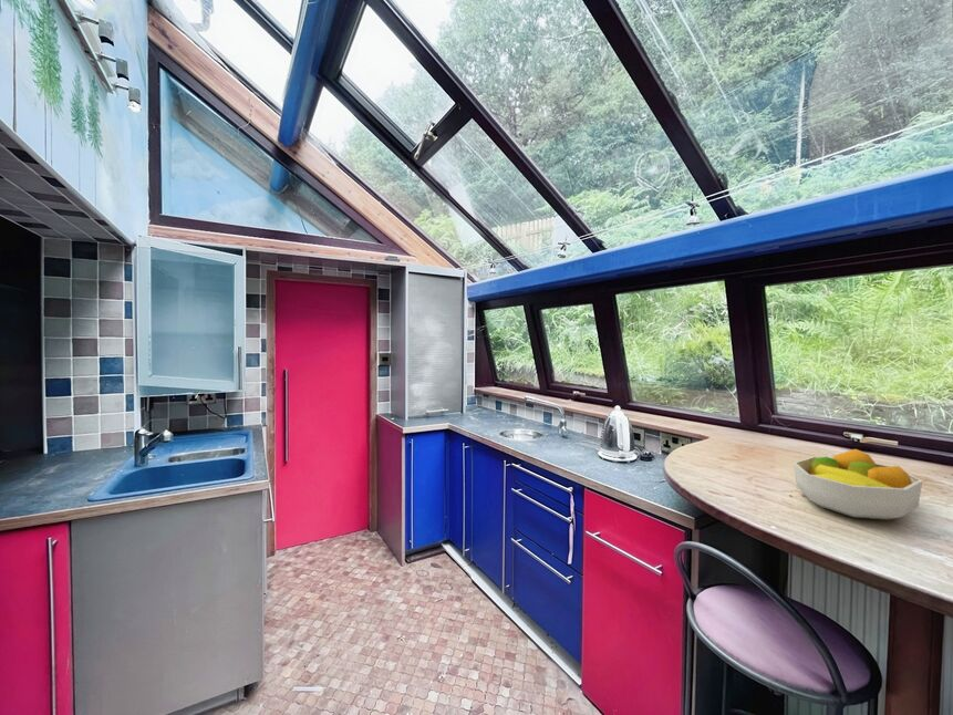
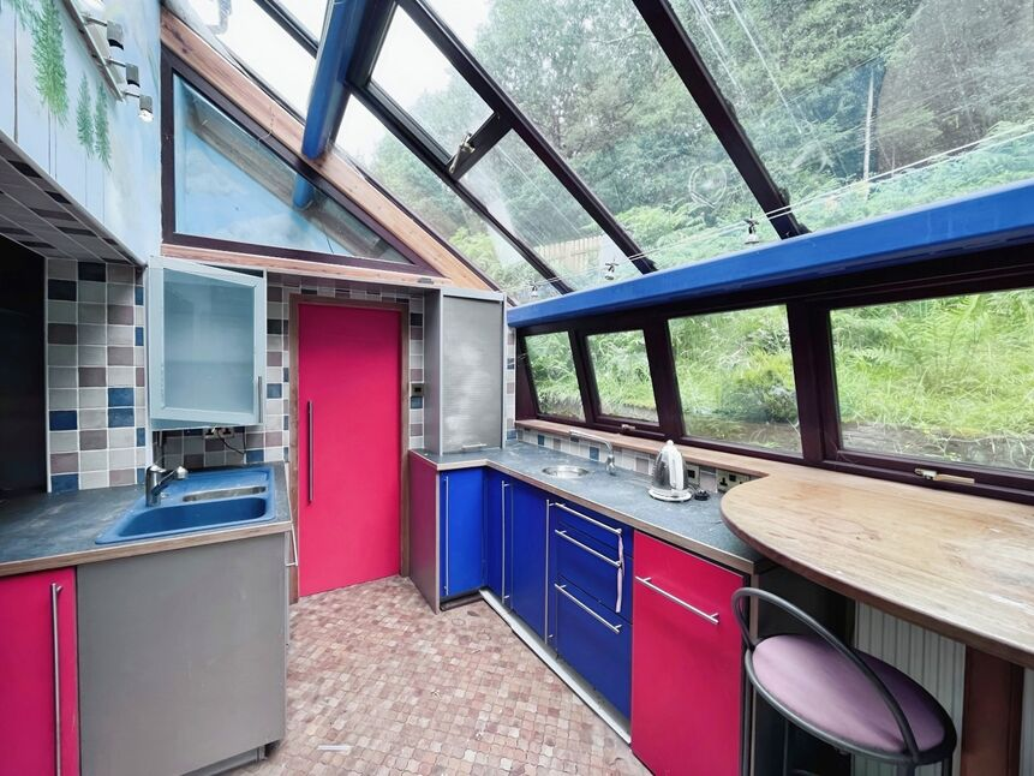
- fruit bowl [793,448,924,521]
